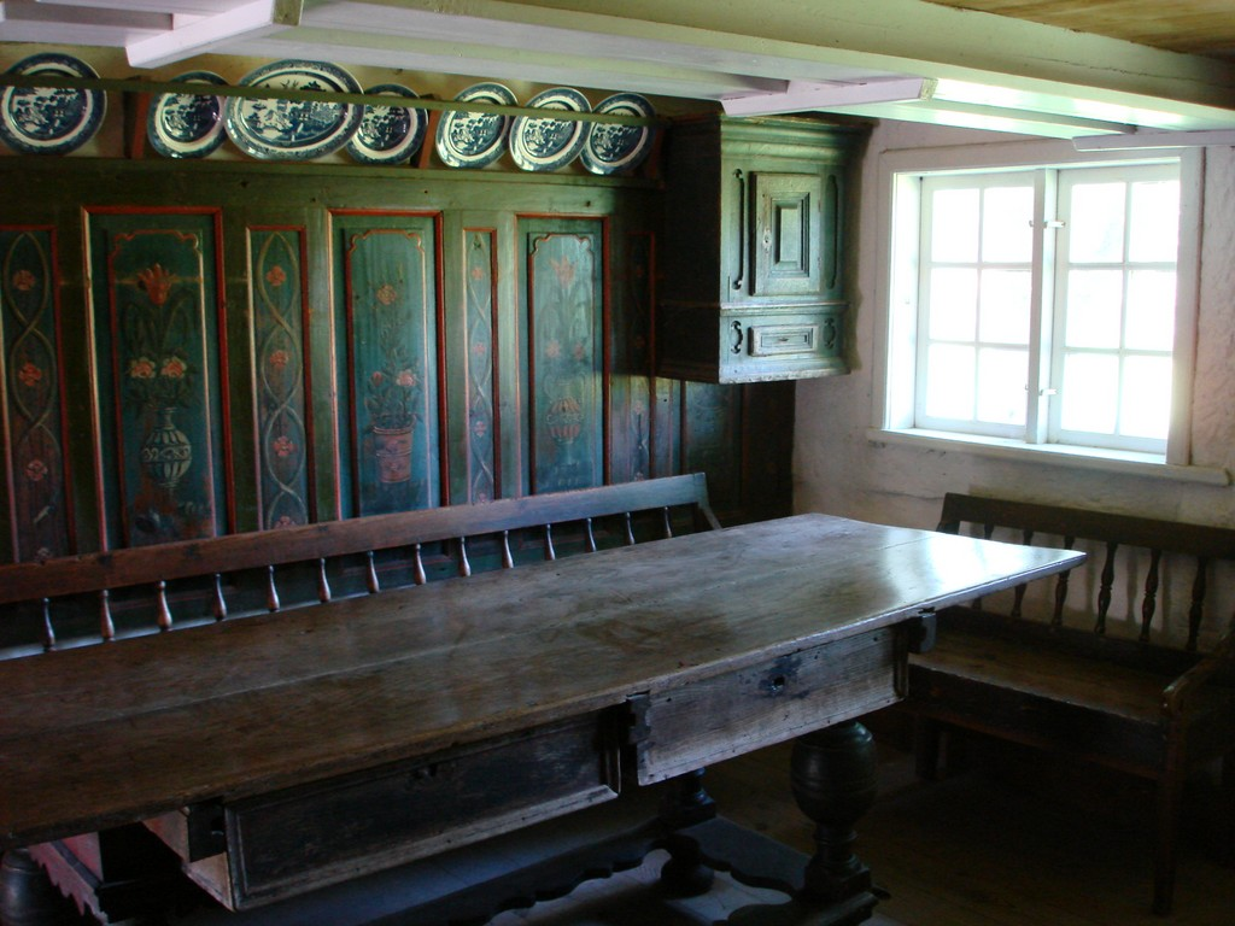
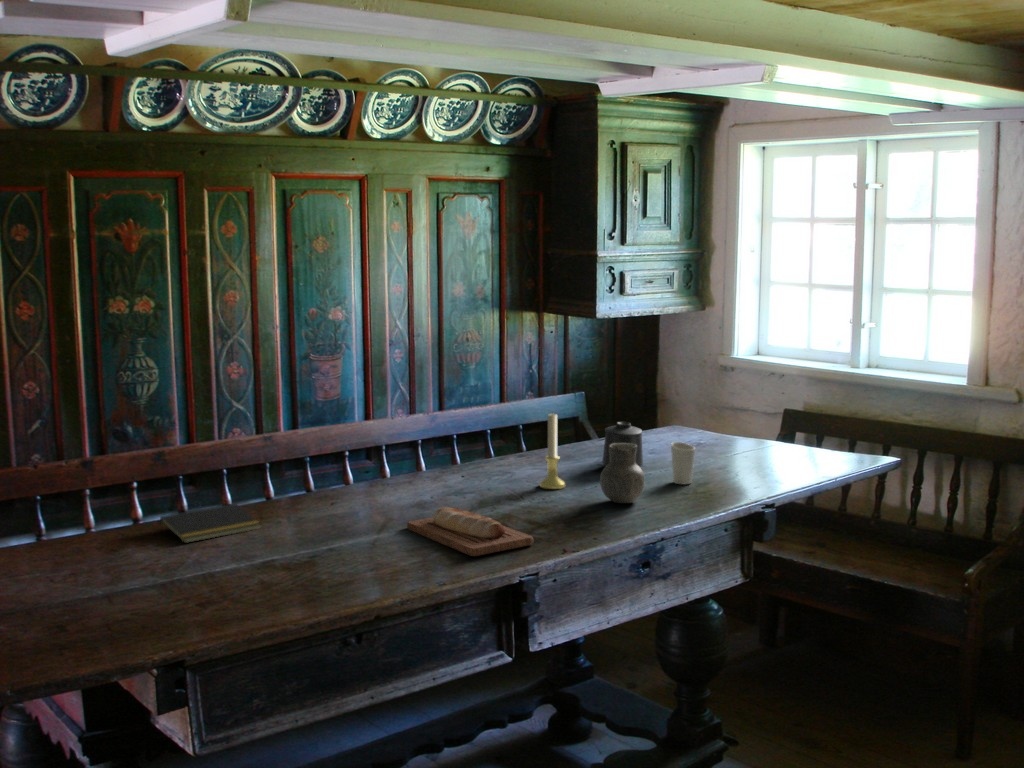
+ bread loaf [406,506,534,557]
+ ceramic pitcher [599,443,646,504]
+ mug [601,421,644,468]
+ cup [670,441,696,485]
+ notepad [158,502,263,544]
+ candle holder [538,411,567,490]
